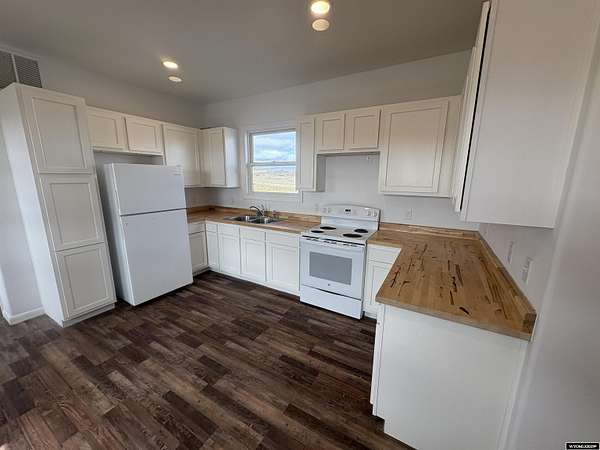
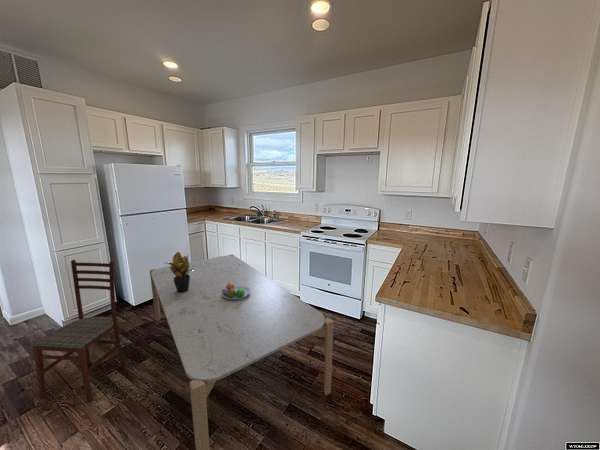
+ fruit bowl [222,283,251,300]
+ dining table [149,253,334,450]
+ potted plant [163,251,194,293]
+ dining chair [31,259,126,403]
